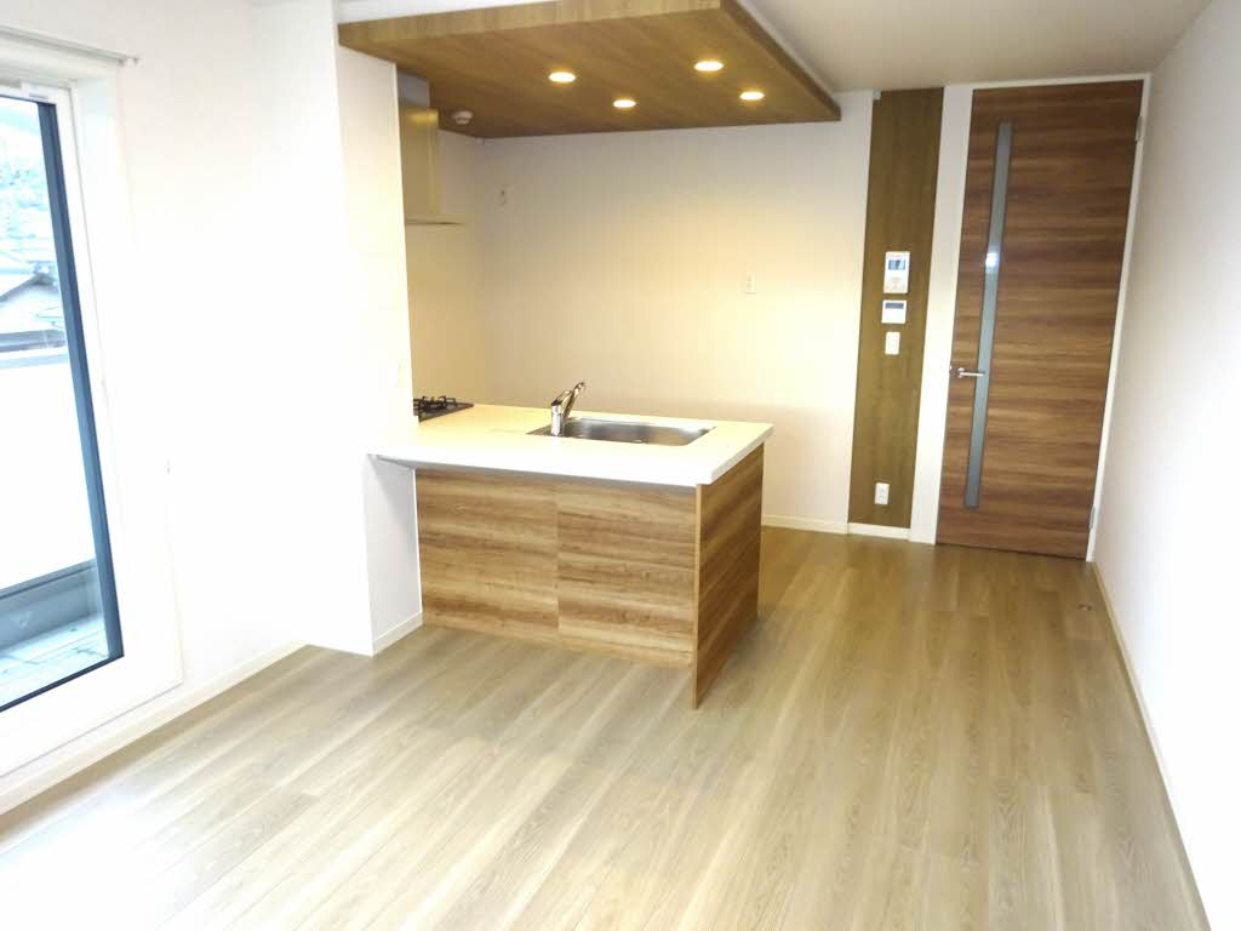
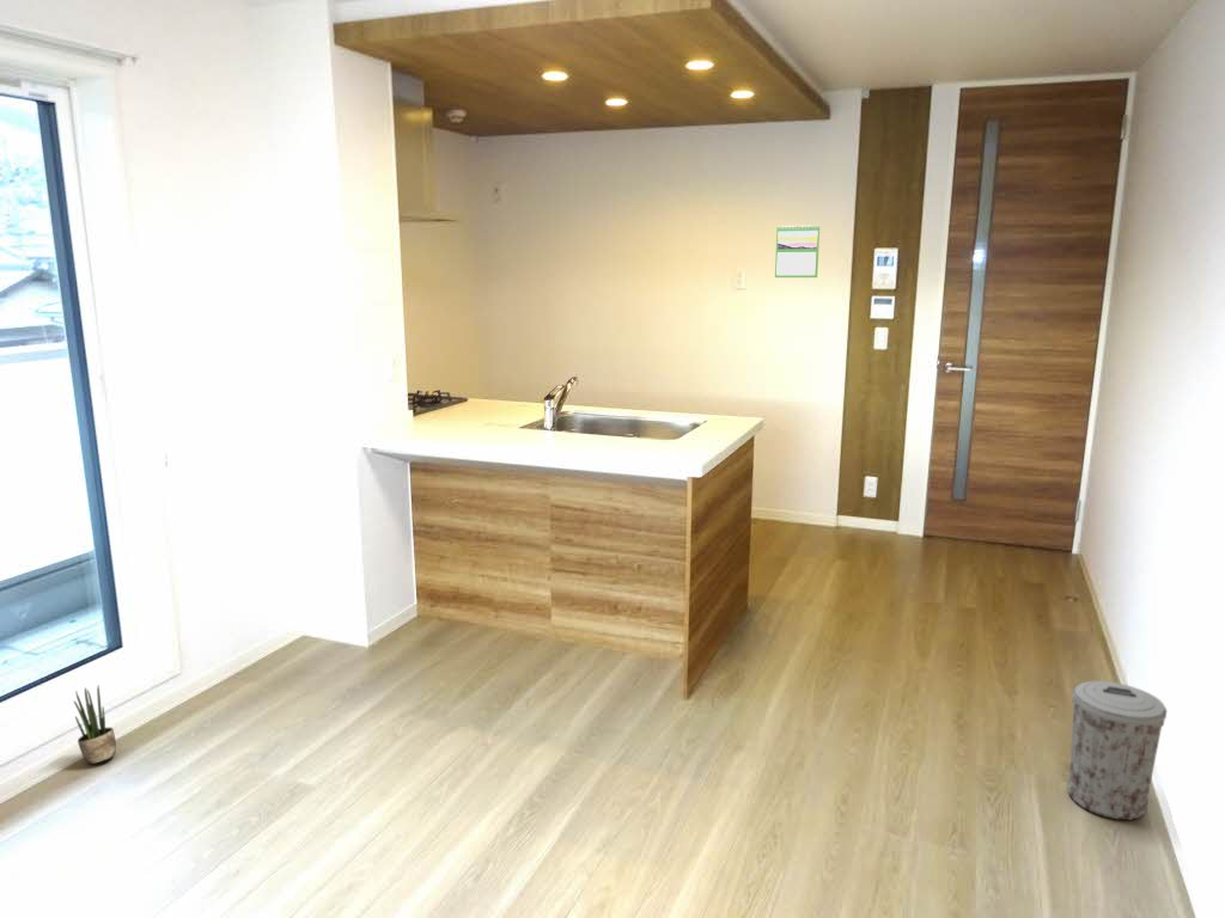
+ potted plant [73,686,117,765]
+ trash can [1066,680,1168,821]
+ calendar [774,224,821,279]
